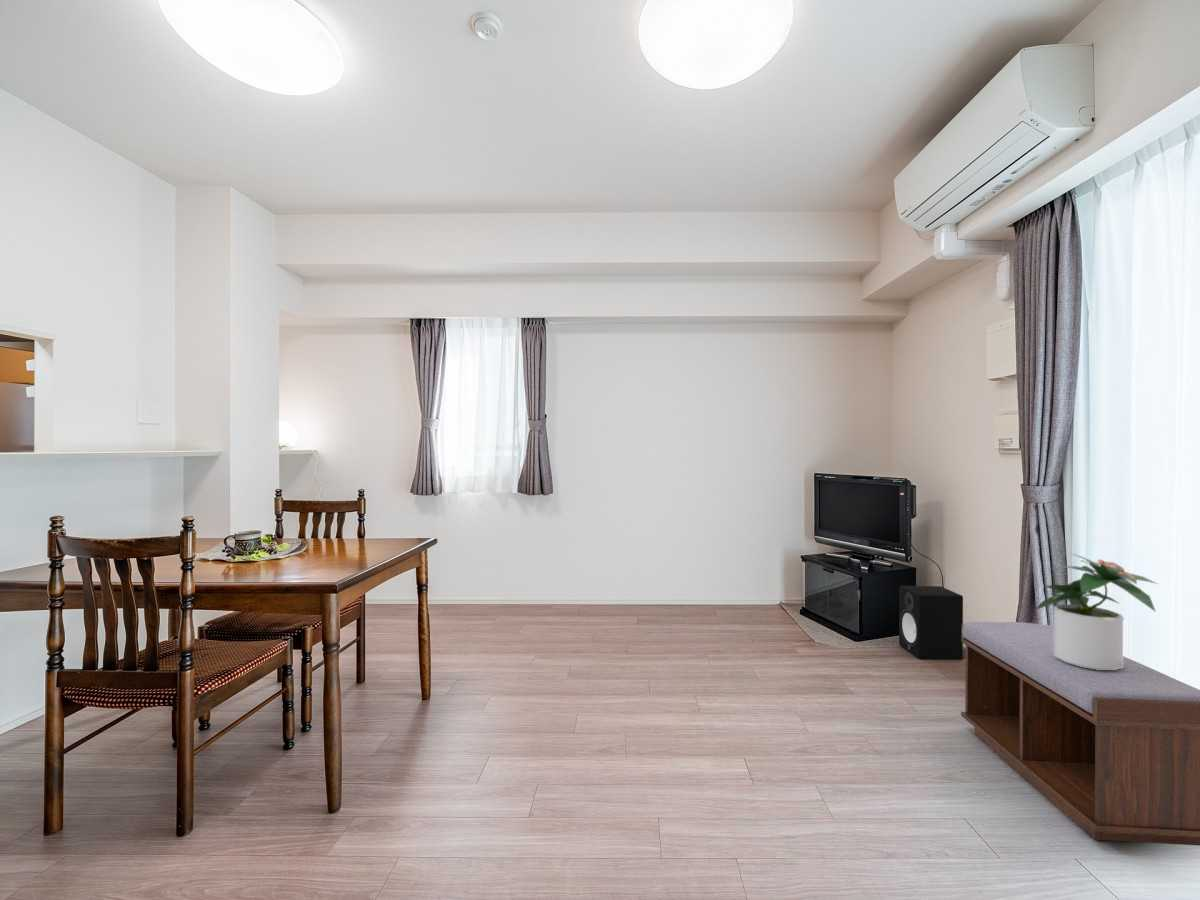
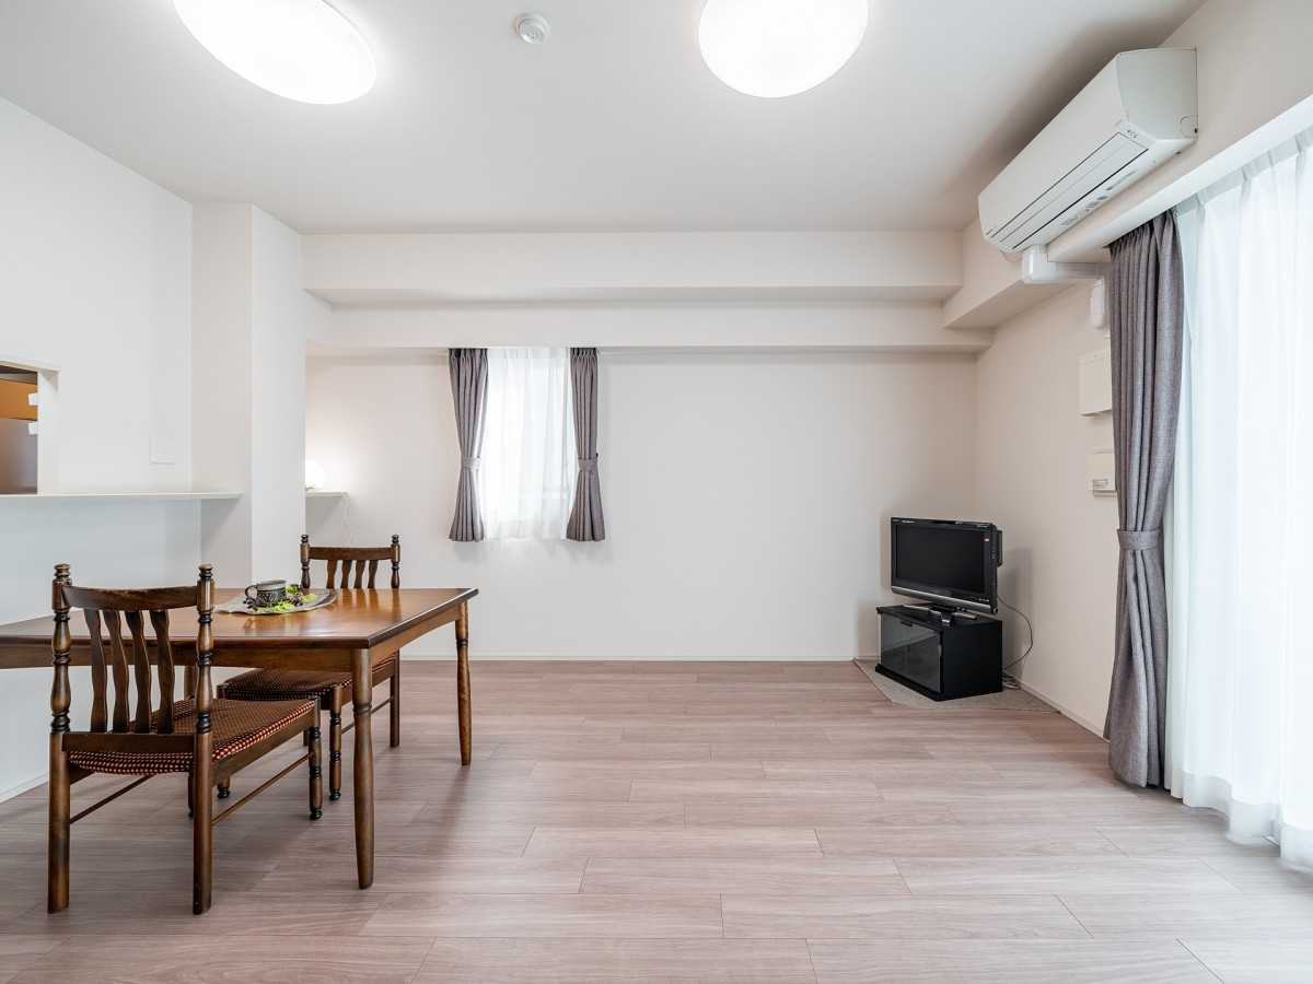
- potted plant [1034,552,1158,670]
- speaker [898,585,964,660]
- bench [960,621,1200,847]
